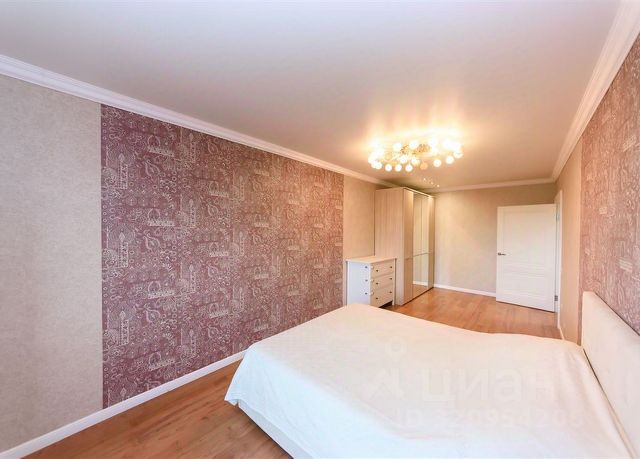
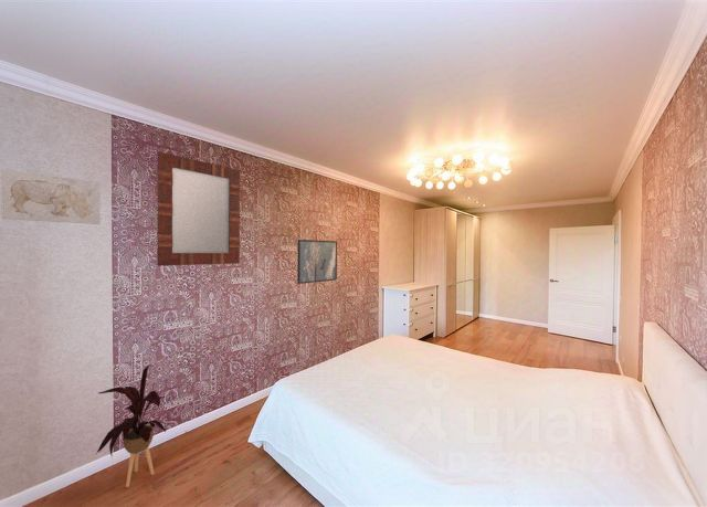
+ wall art [1,168,102,225]
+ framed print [296,239,338,285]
+ home mirror [156,150,241,267]
+ house plant [96,365,167,488]
